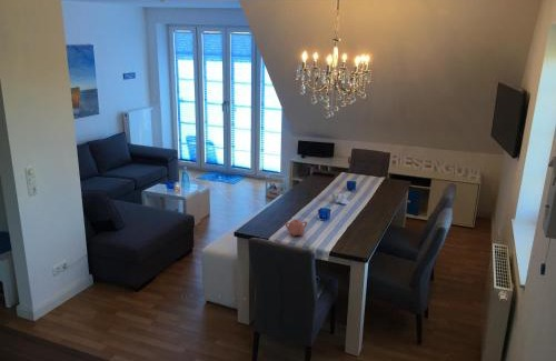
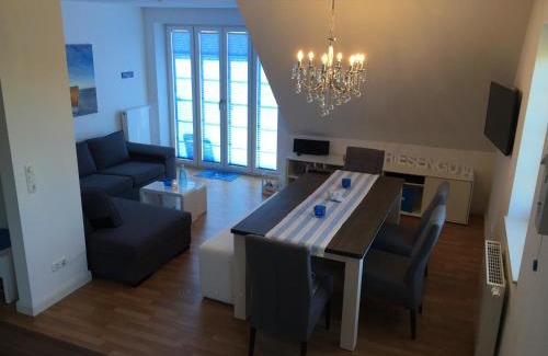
- teapot [284,218,308,238]
